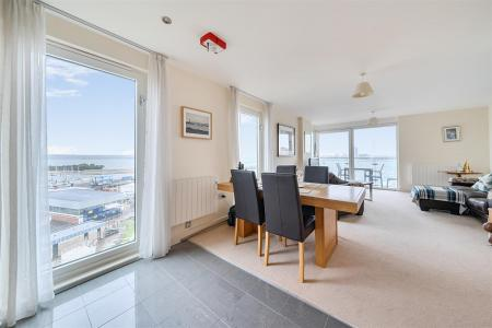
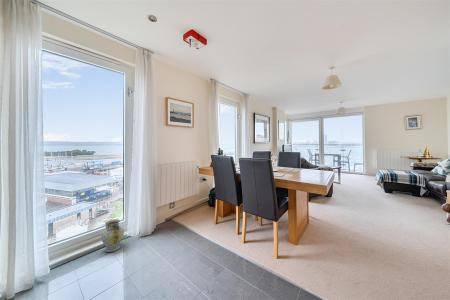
+ ceramic jug [100,219,125,253]
